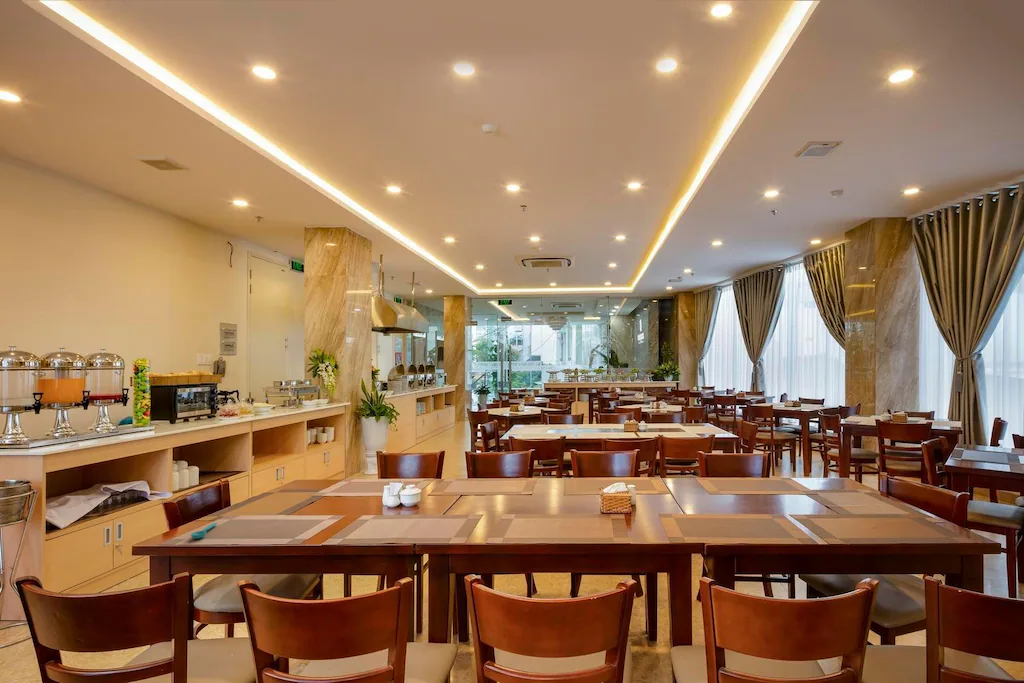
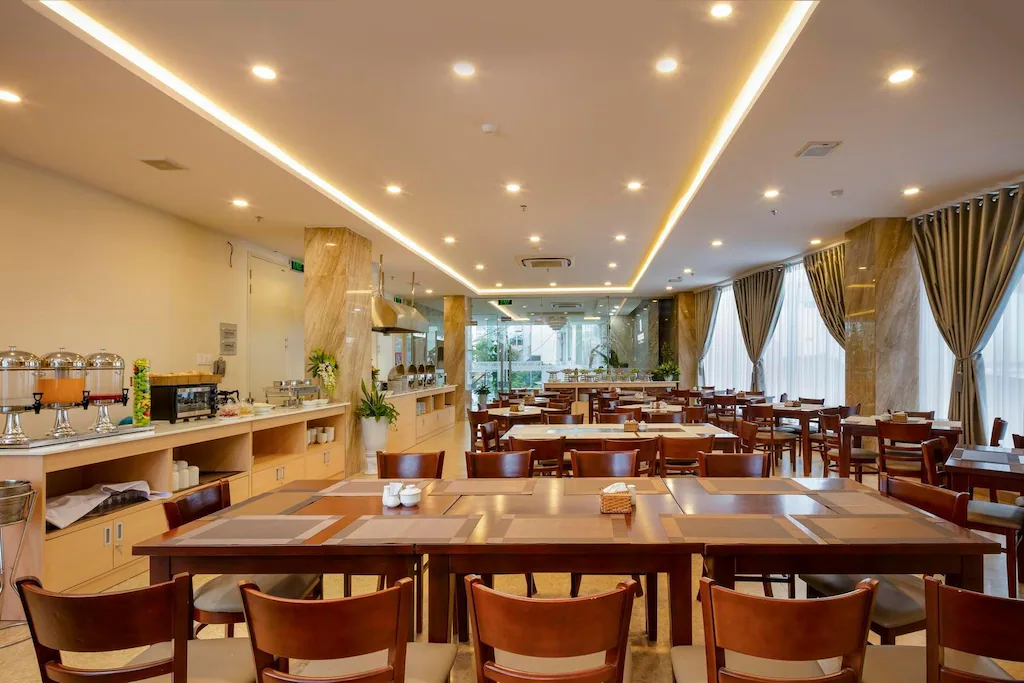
- spoon [190,522,219,540]
